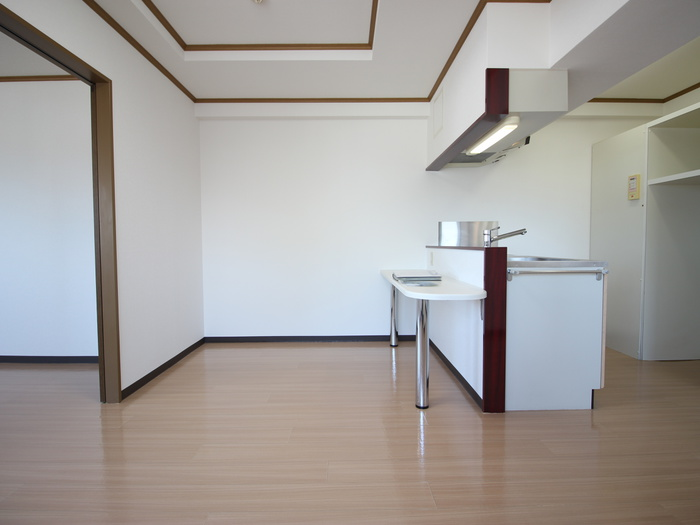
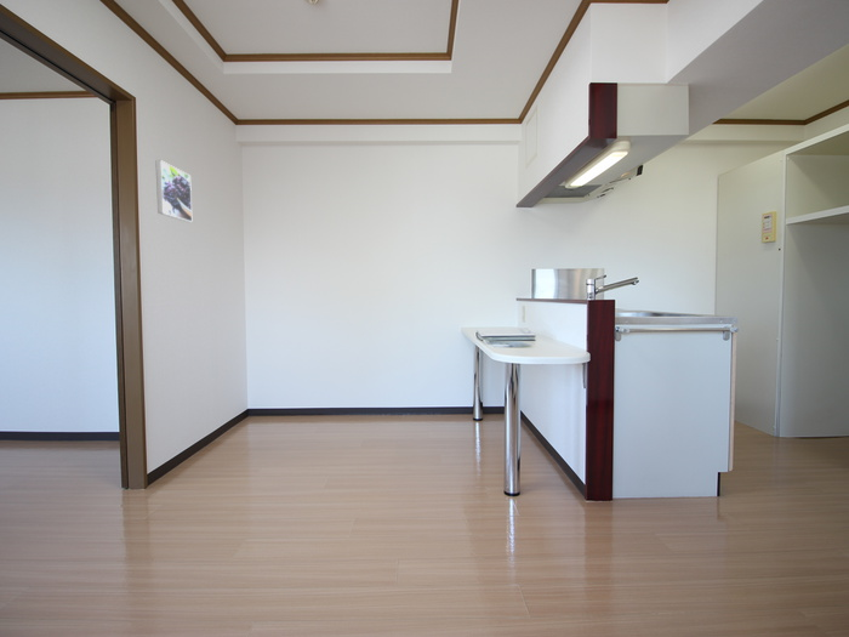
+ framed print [154,159,193,223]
